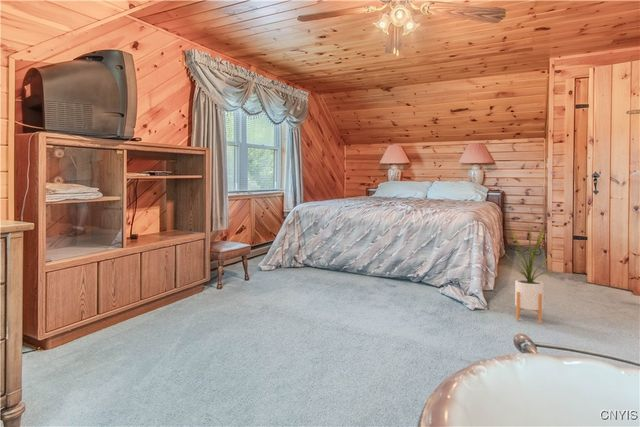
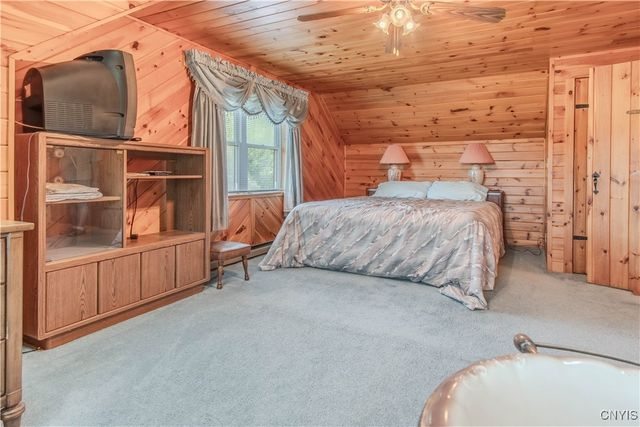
- house plant [501,221,559,324]
